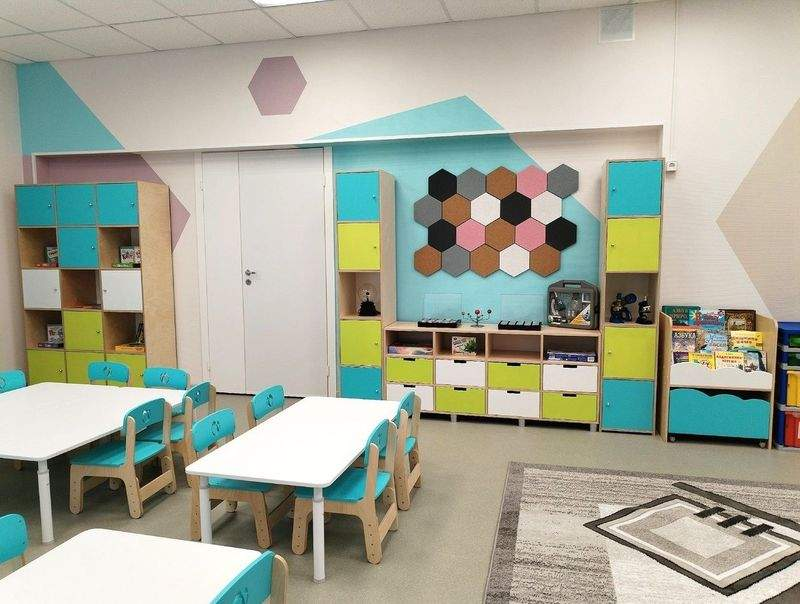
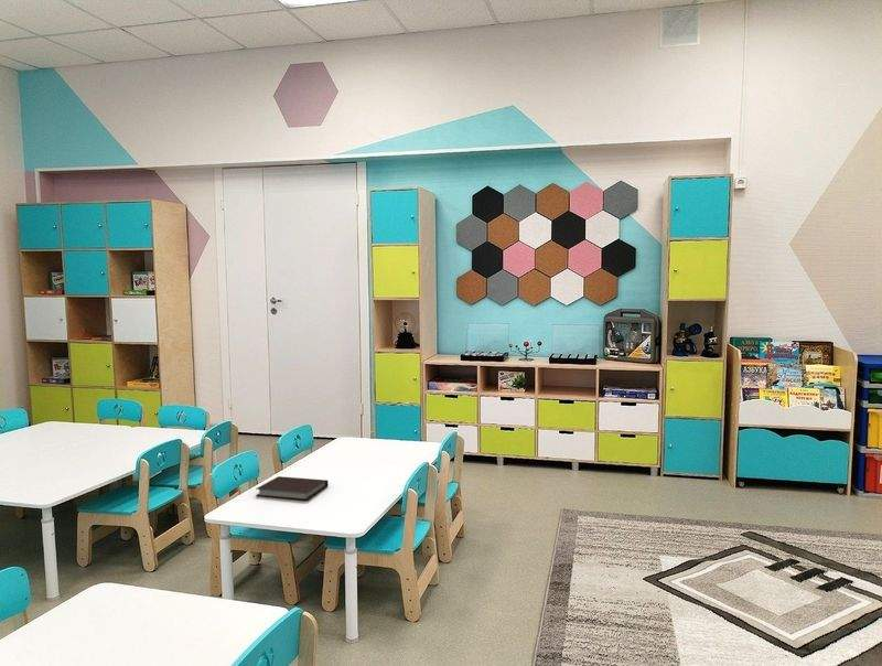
+ notebook [255,475,330,501]
